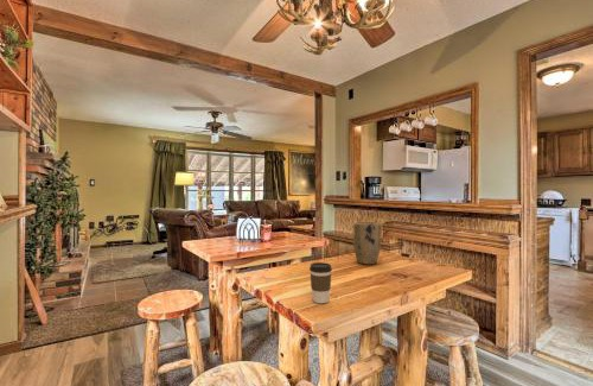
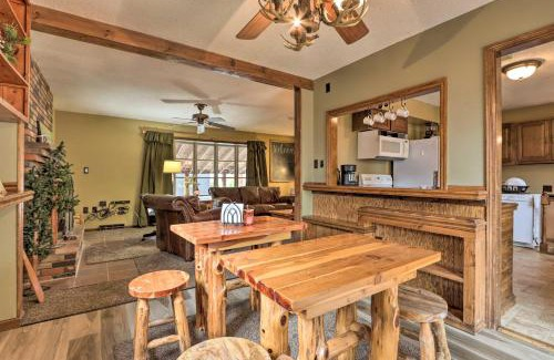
- plant pot [352,221,382,265]
- coffee cup [308,261,333,304]
